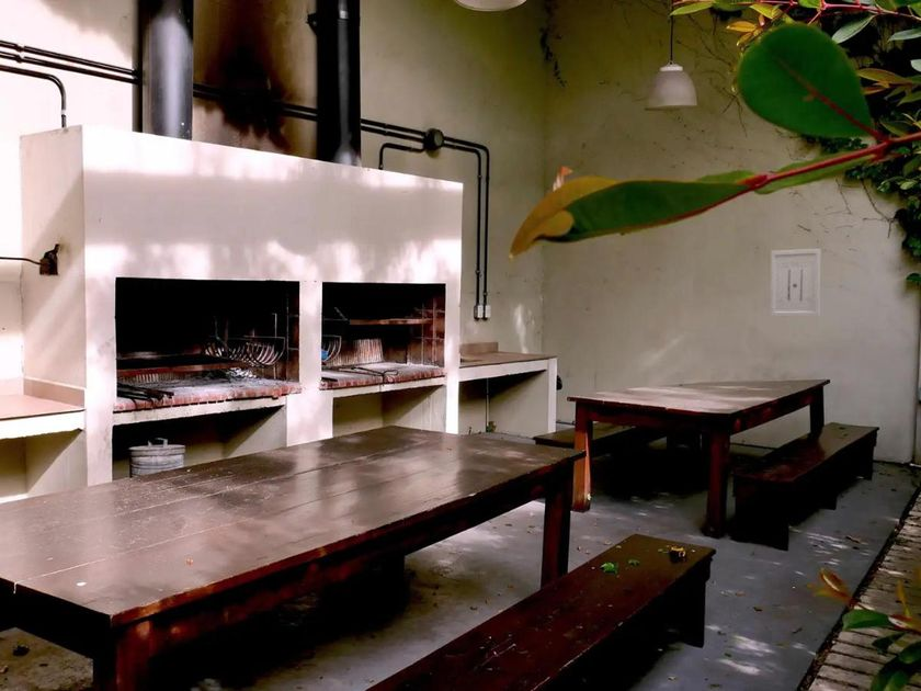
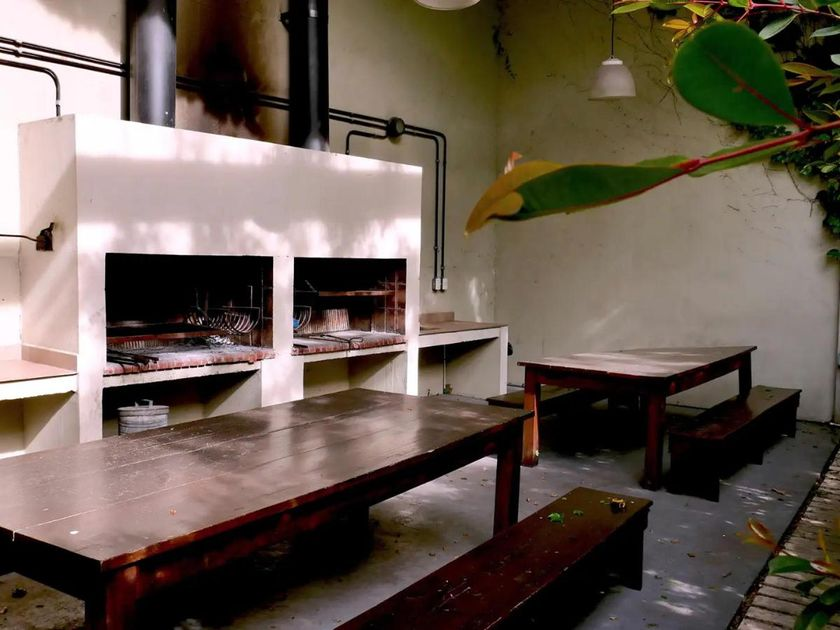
- wall art [770,248,821,317]
